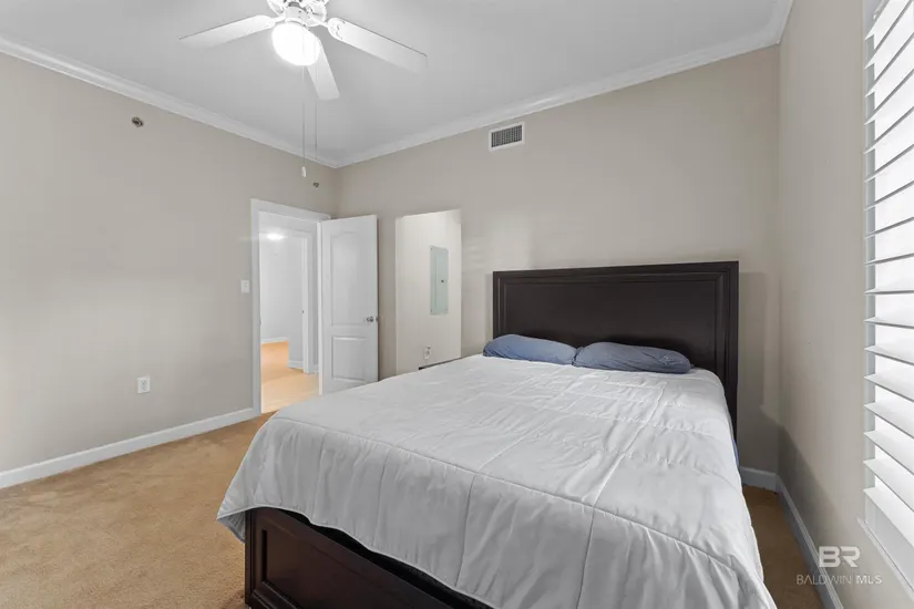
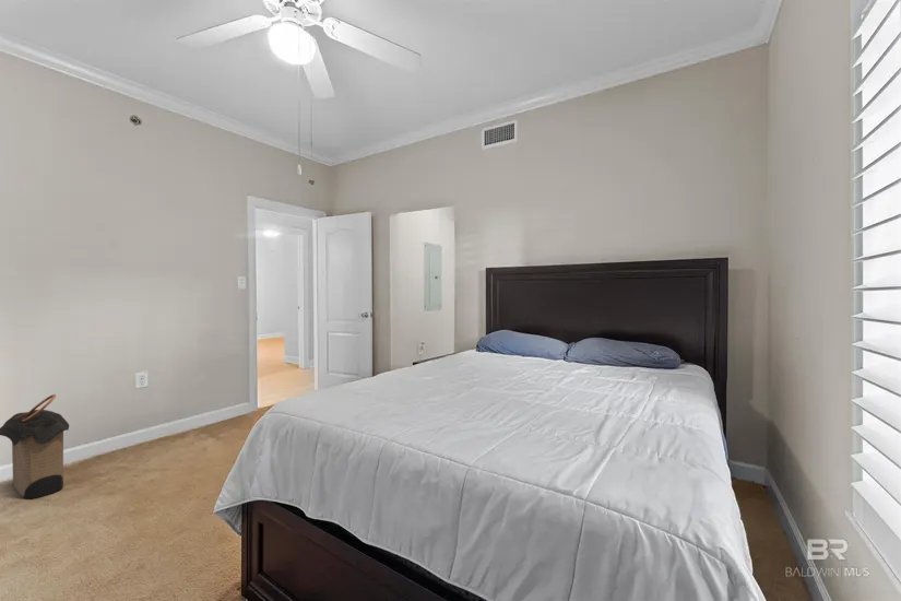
+ laundry hamper [0,393,70,499]
